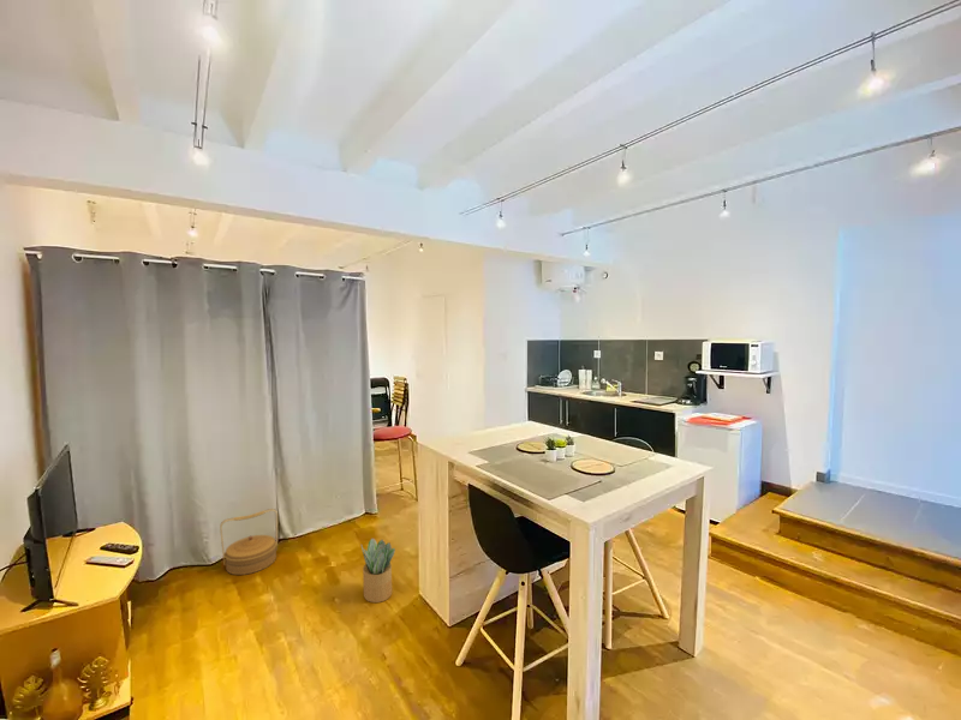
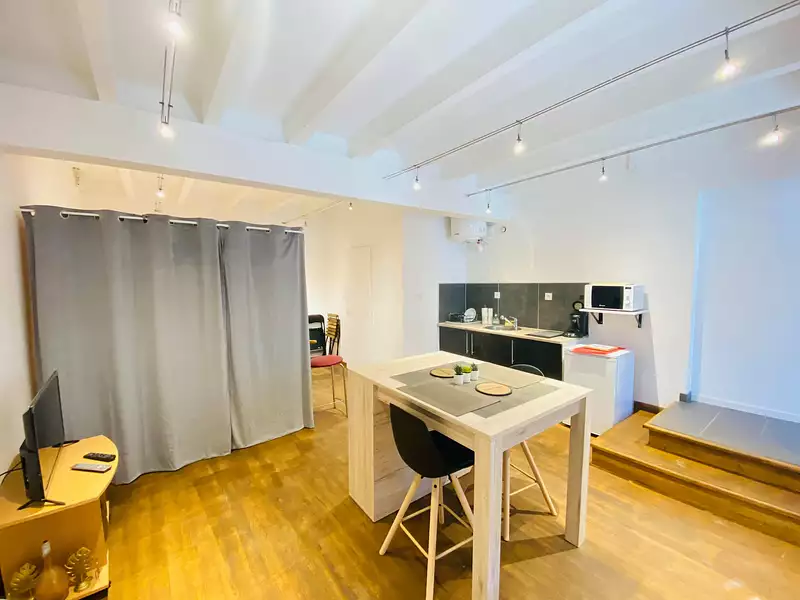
- potted plant [360,538,396,604]
- basket [219,508,279,576]
